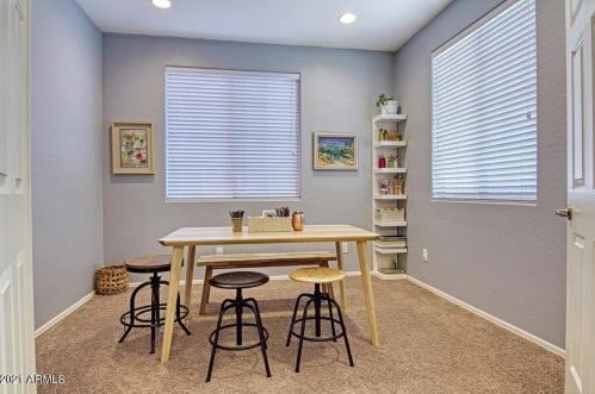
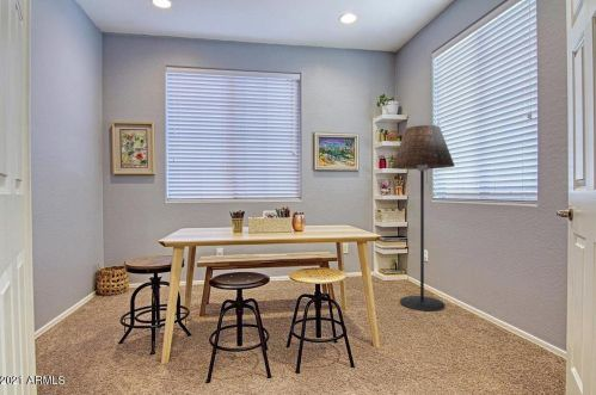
+ floor lamp [391,124,456,311]
